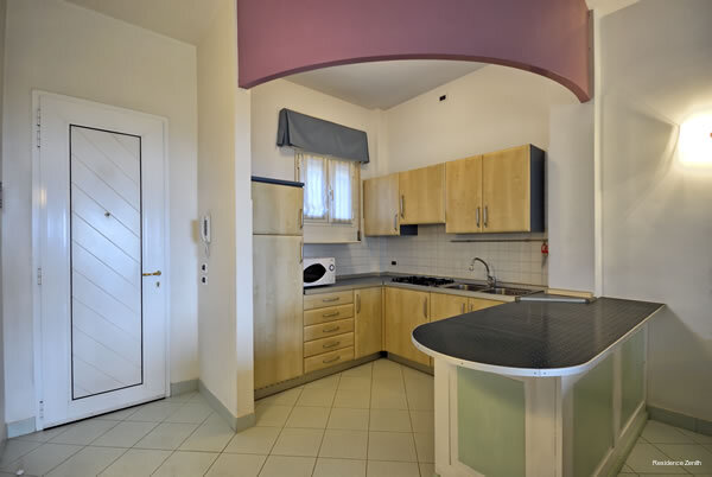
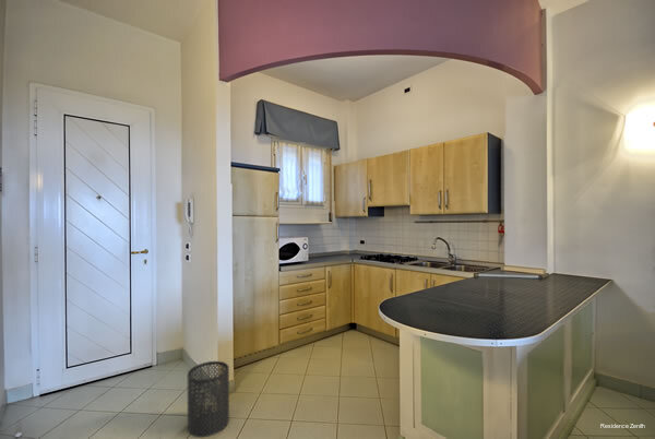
+ trash can [187,360,230,438]
